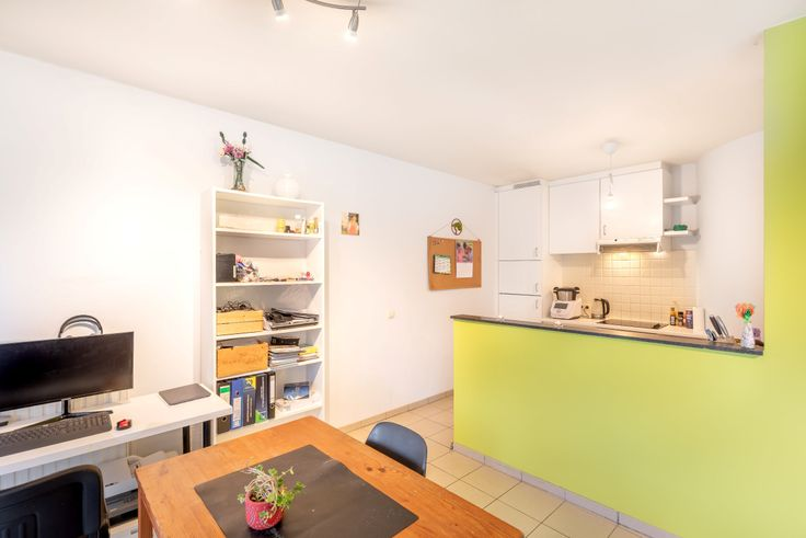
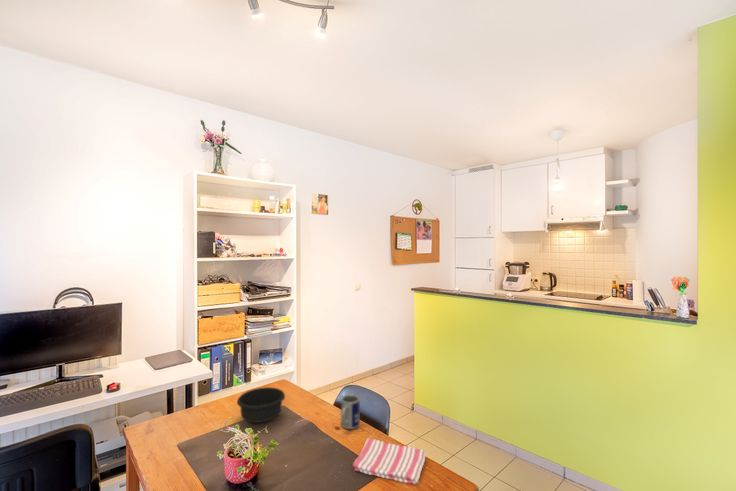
+ dish towel [352,436,427,485]
+ mug [340,394,361,430]
+ bowl [236,386,286,423]
